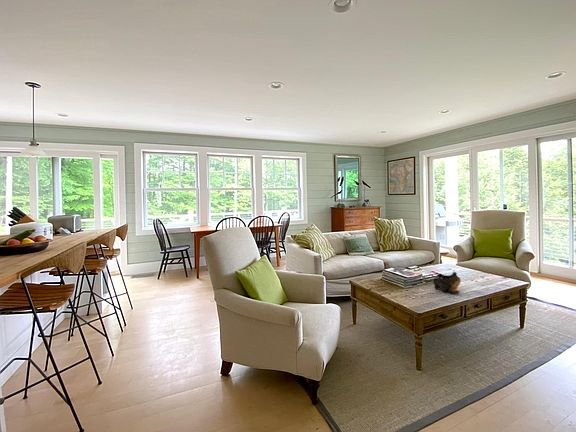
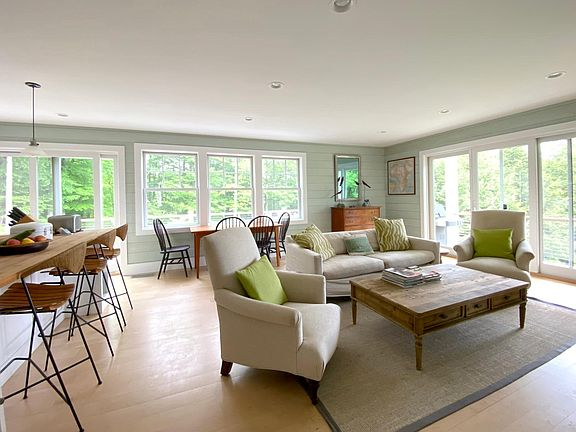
- decorative bowl [432,271,462,294]
